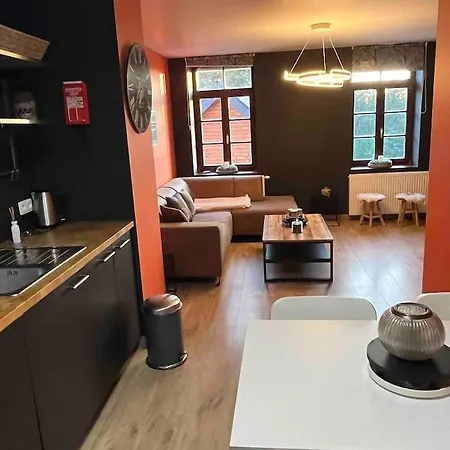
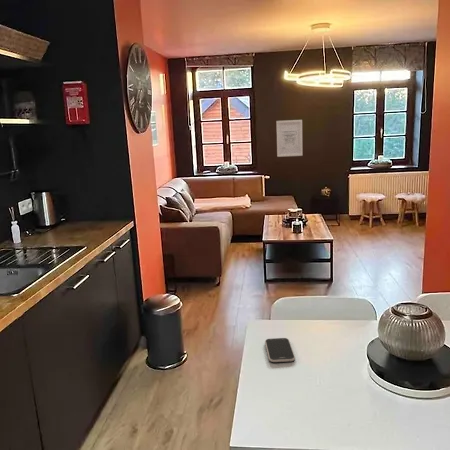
+ smartphone [264,337,296,363]
+ wall art [276,119,304,158]
